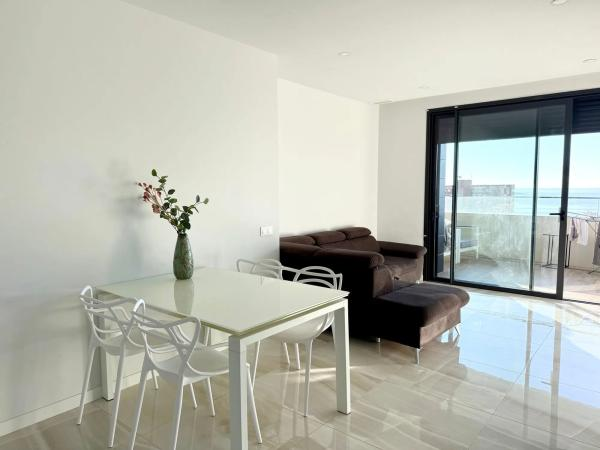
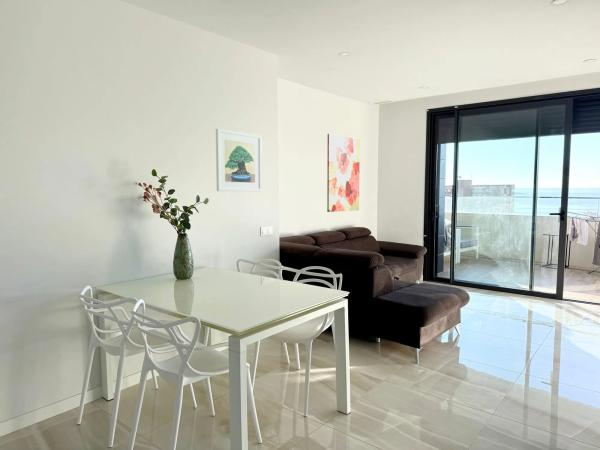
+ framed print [215,128,263,193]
+ wall art [326,133,361,213]
